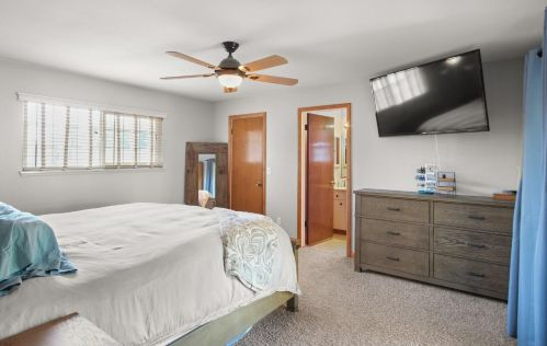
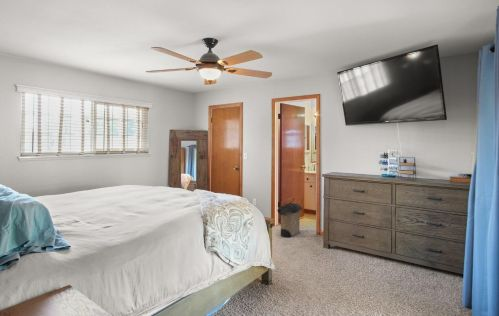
+ laundry hamper [276,196,304,238]
